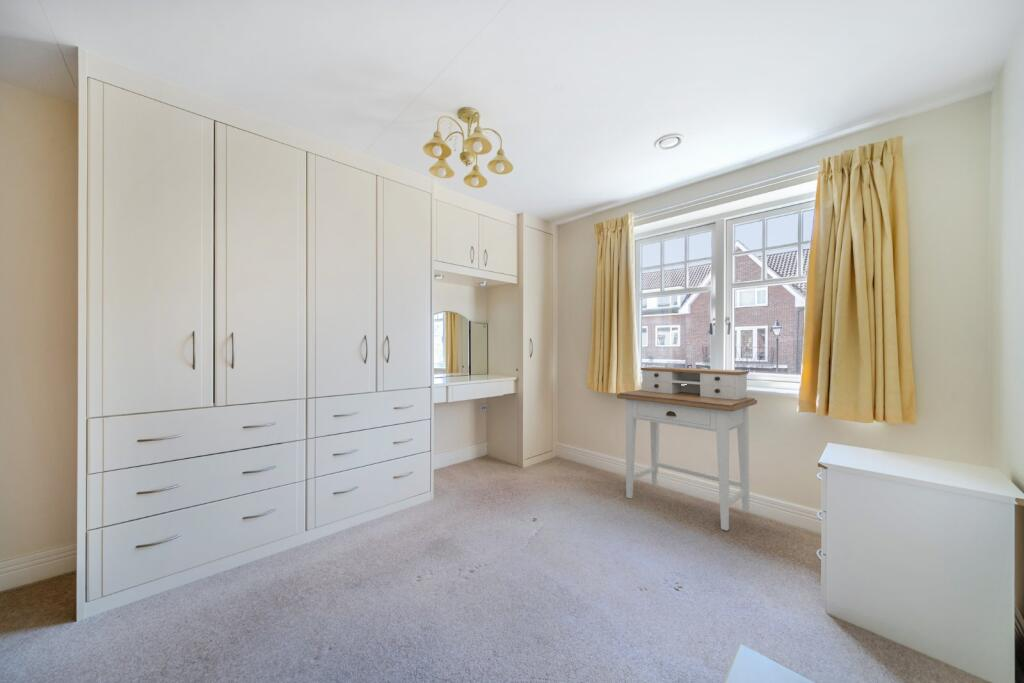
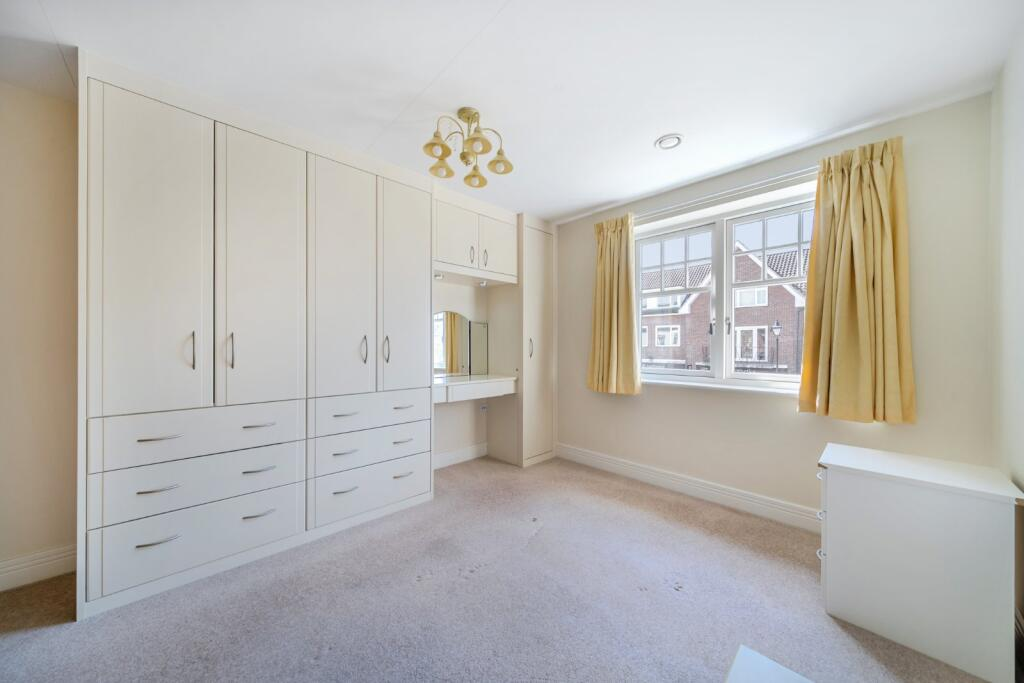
- desk [616,366,758,532]
